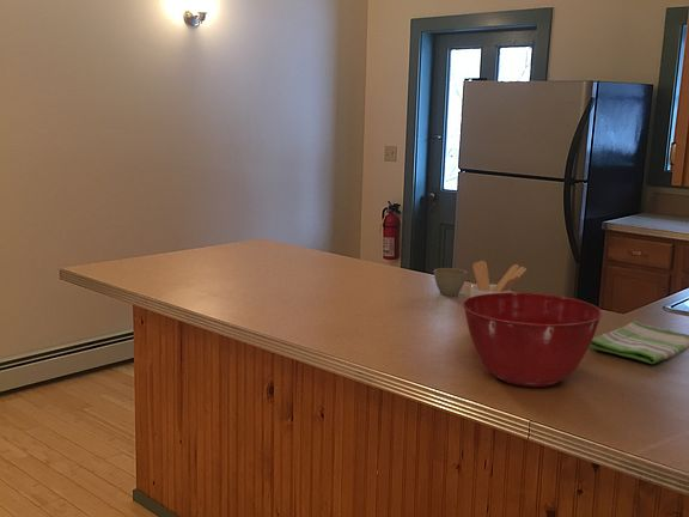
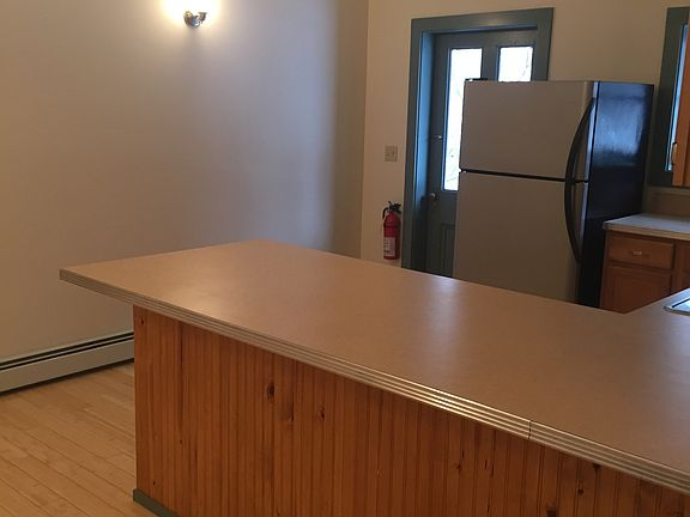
- flower pot [433,267,468,297]
- utensil holder [470,260,528,297]
- mixing bowl [462,292,604,388]
- dish towel [589,320,689,365]
